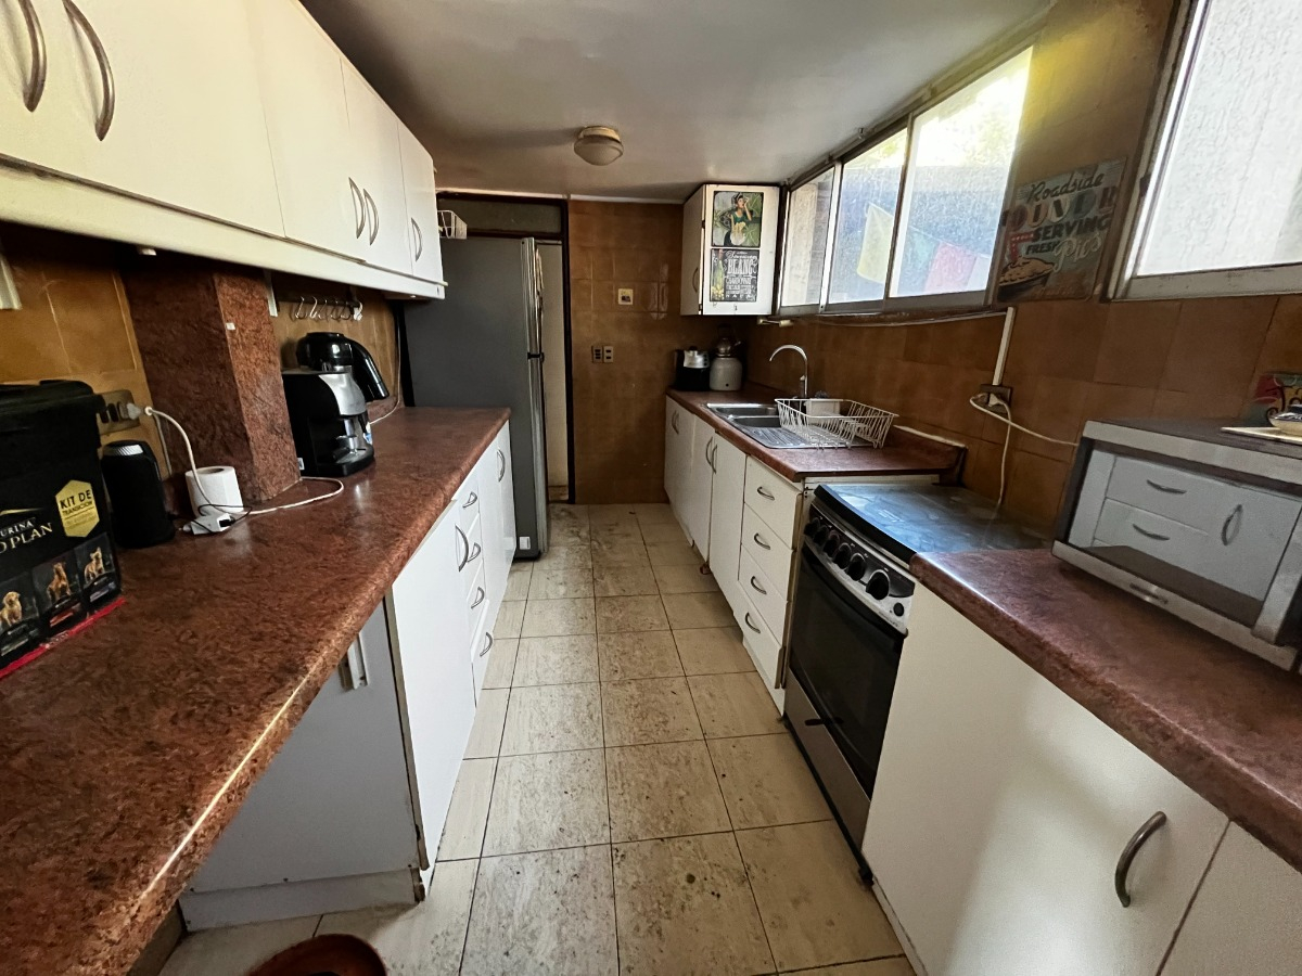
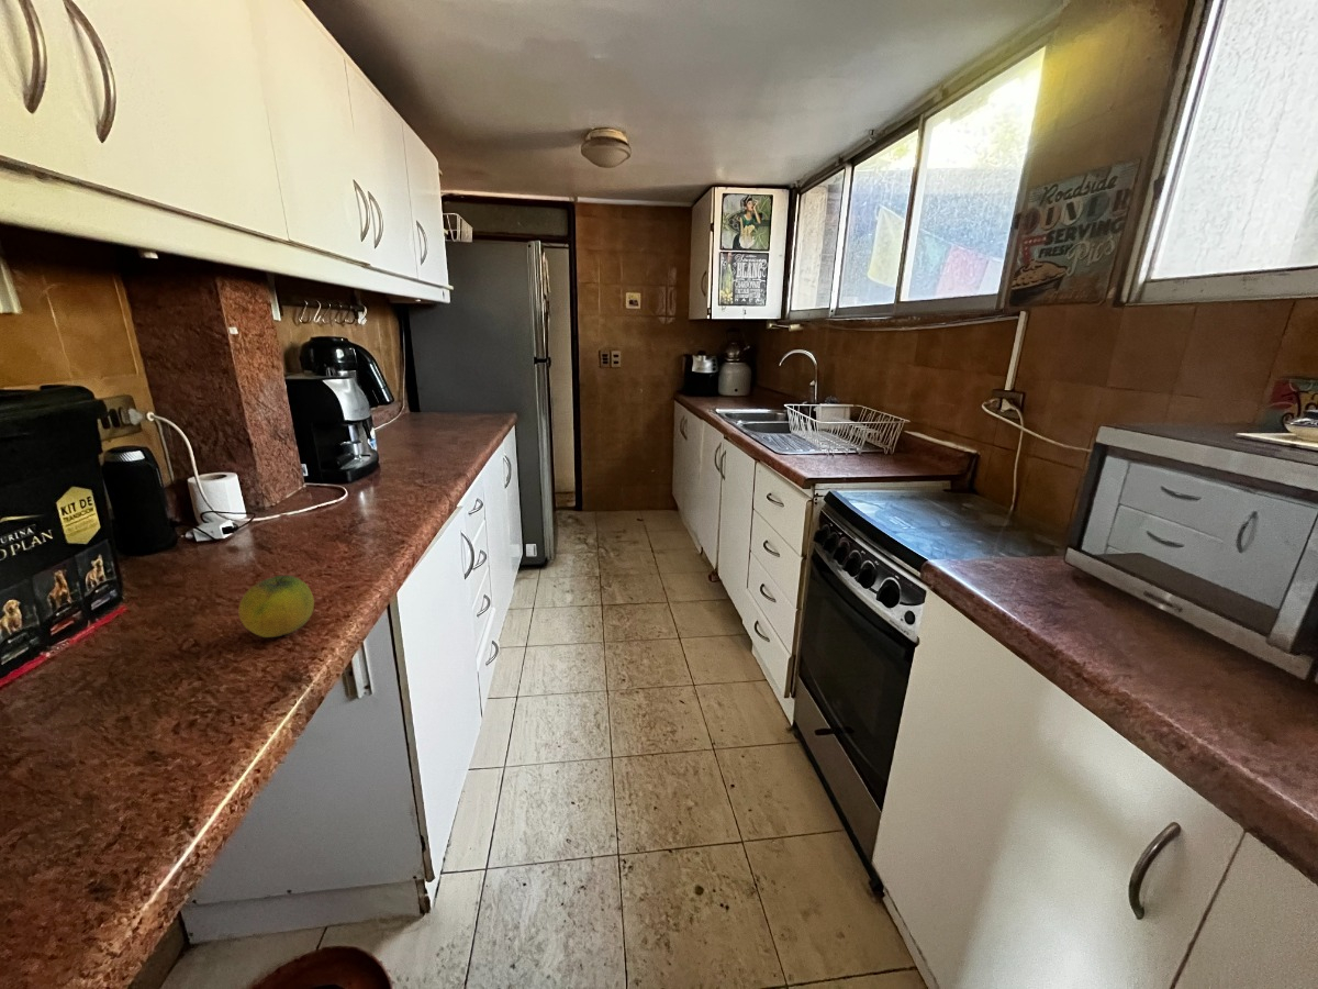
+ fruit [237,575,315,638]
